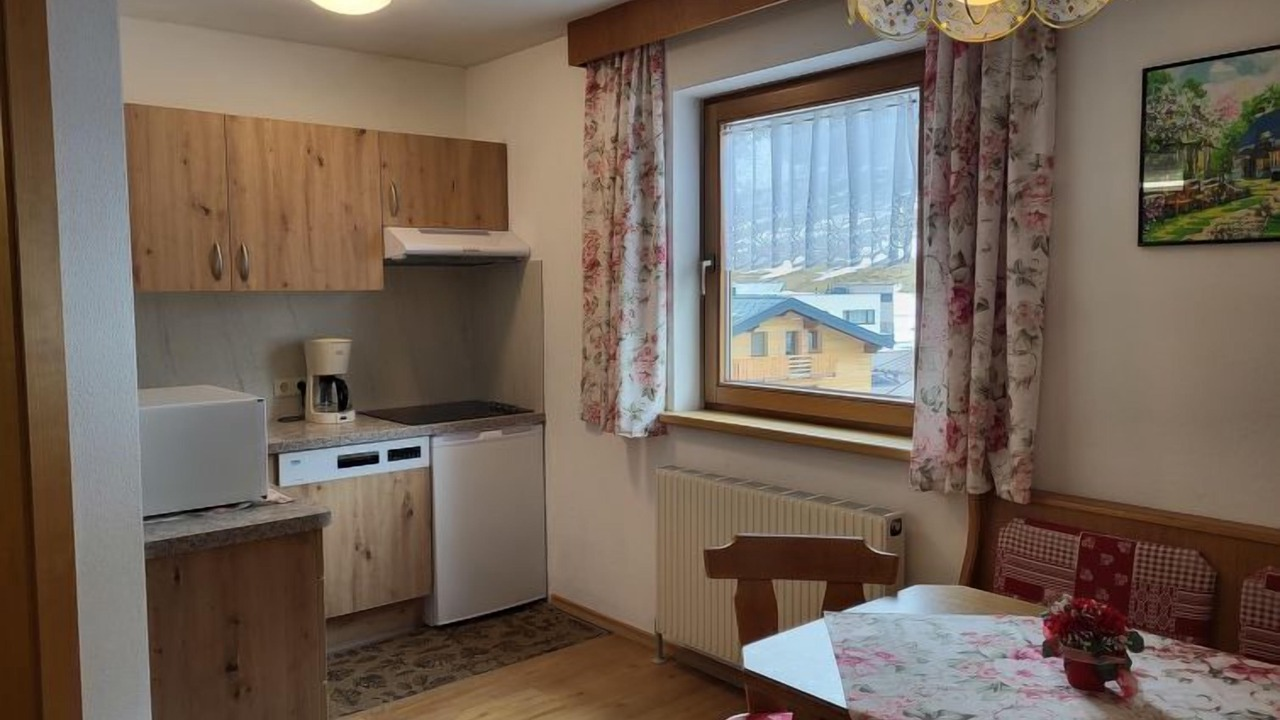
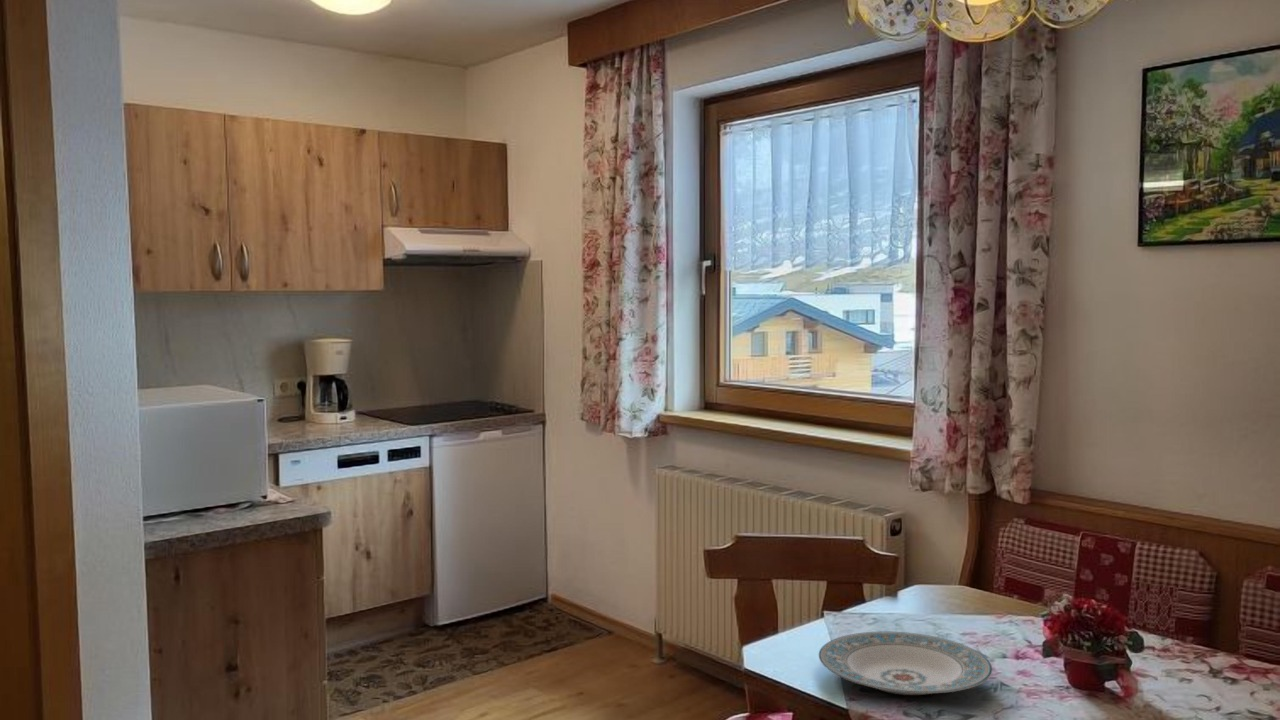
+ plate [818,631,994,696]
